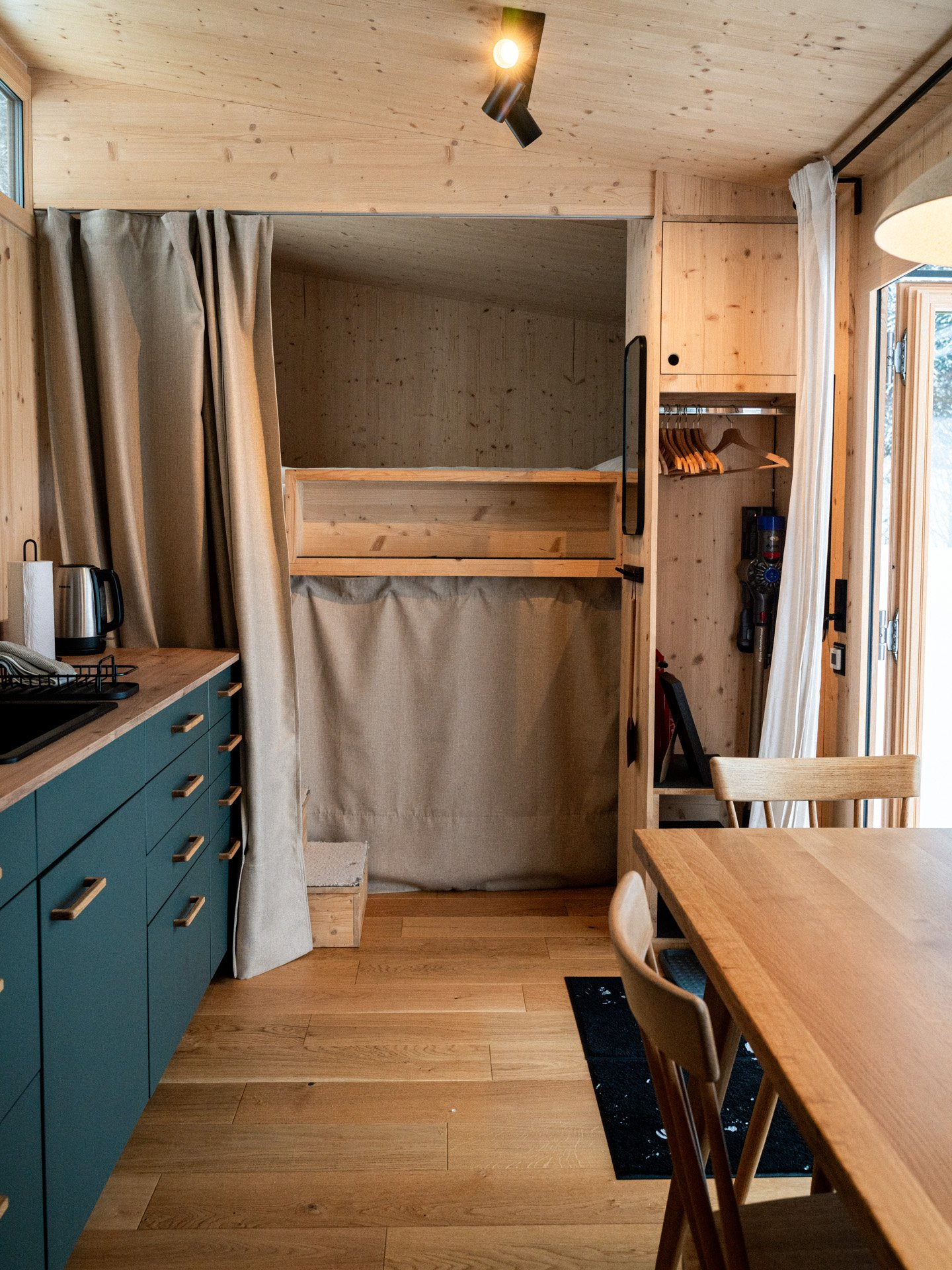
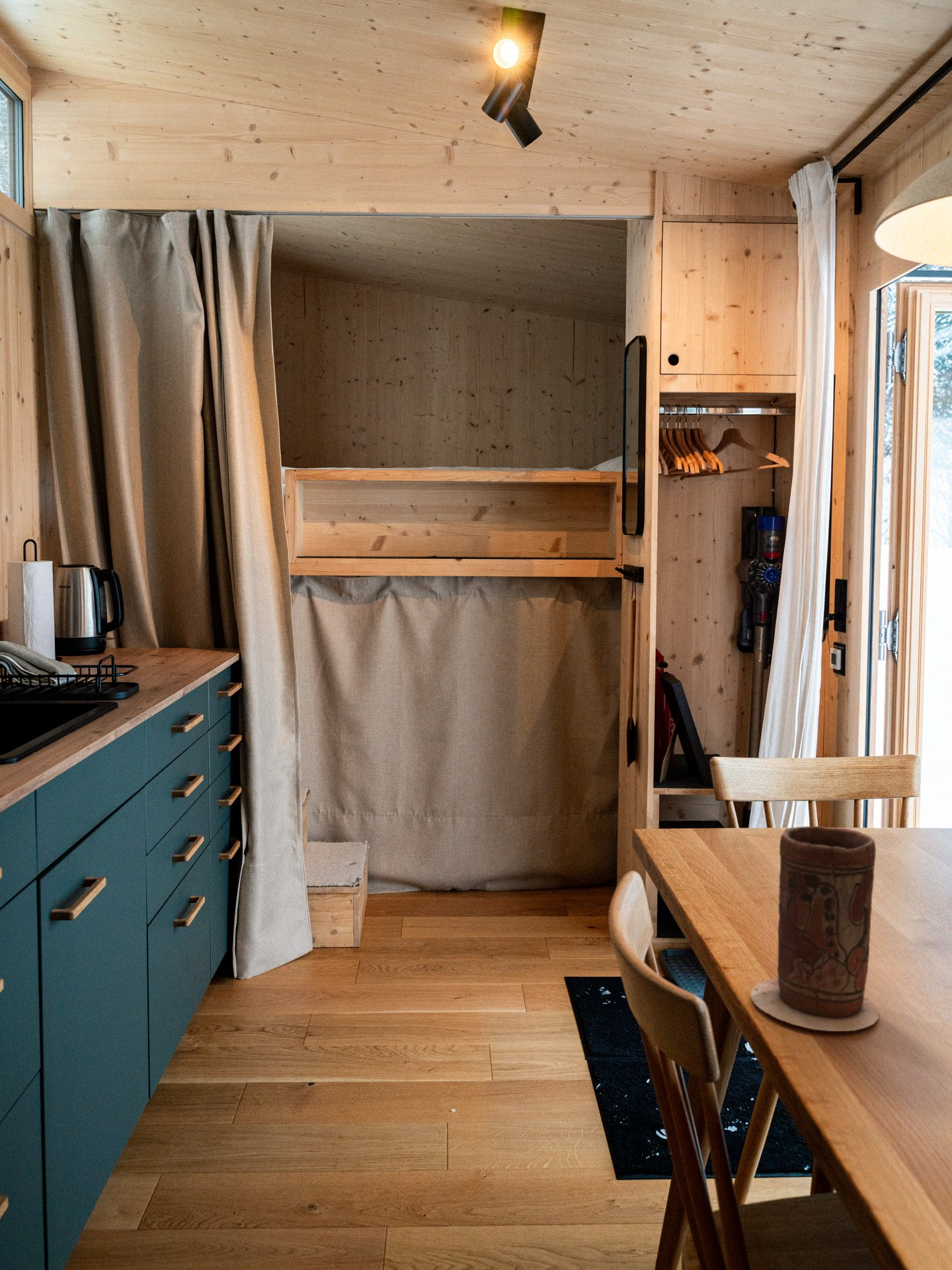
+ vase [750,825,879,1032]
